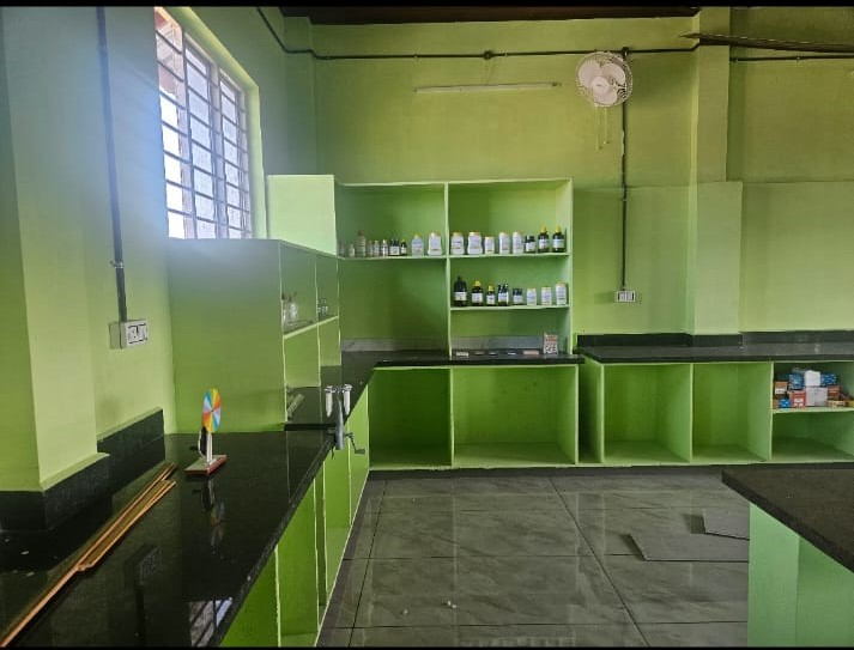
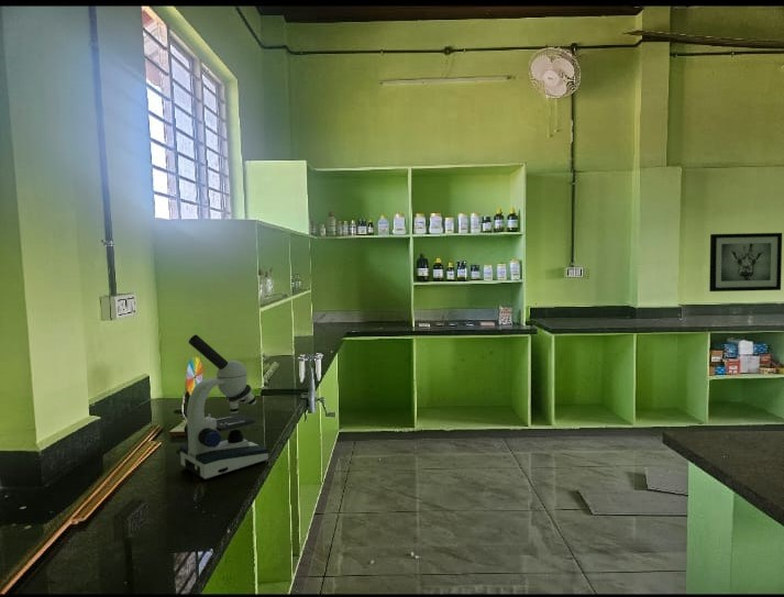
+ wall art [708,232,783,292]
+ microscope [178,334,269,480]
